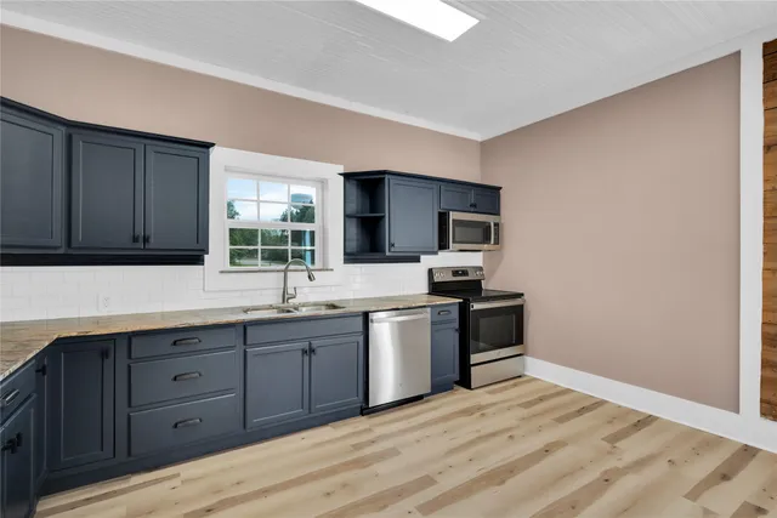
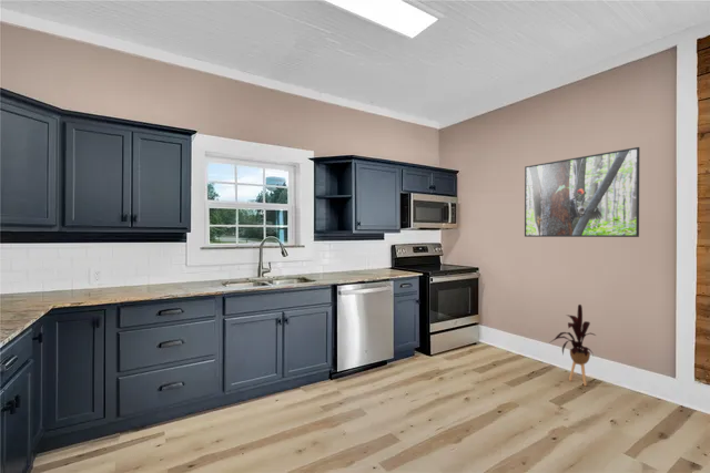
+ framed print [524,146,640,238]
+ house plant [549,304,597,387]
